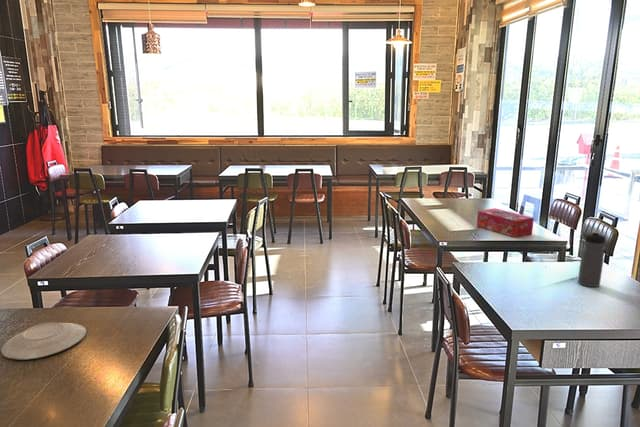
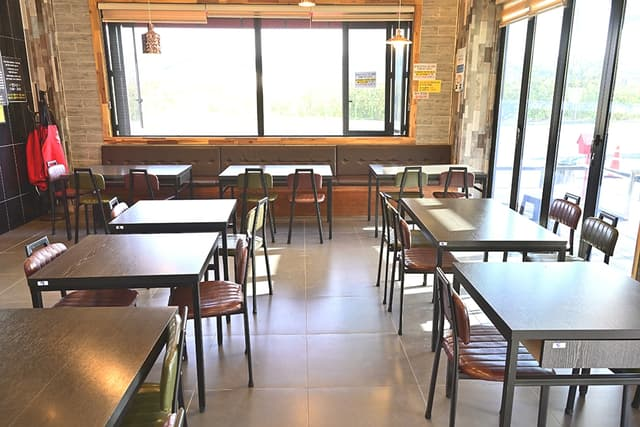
- plate [0,322,87,361]
- tissue box [476,207,535,238]
- water bottle [577,230,606,288]
